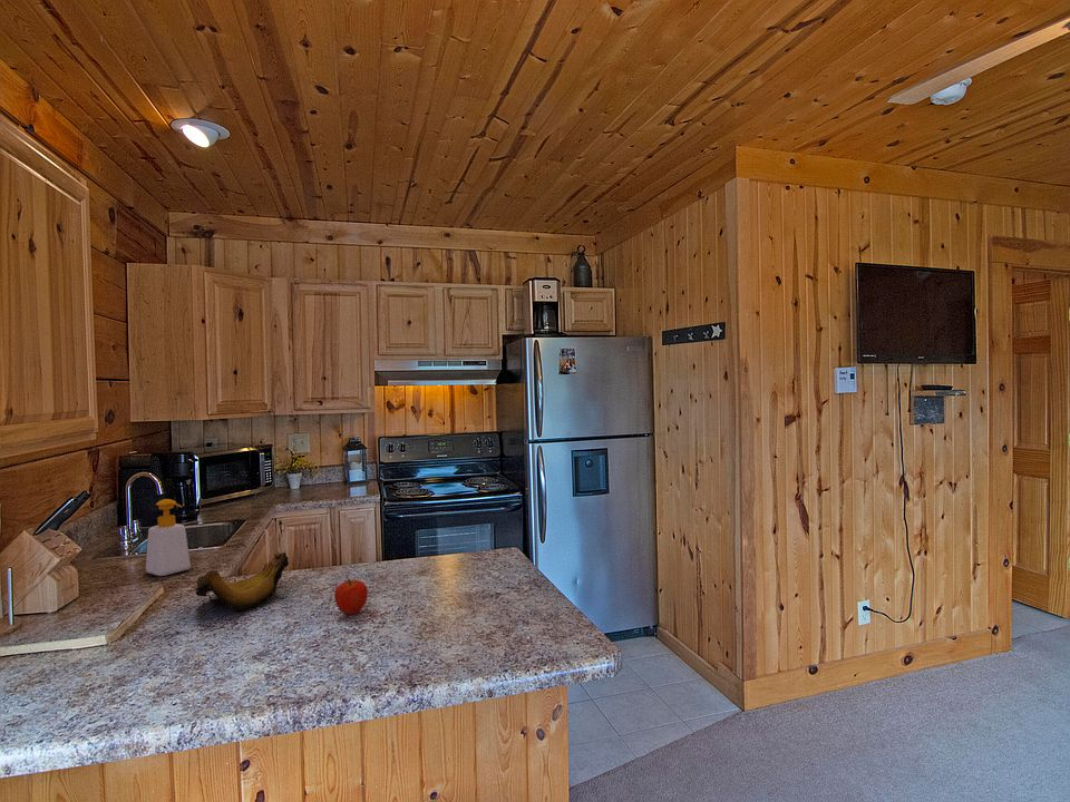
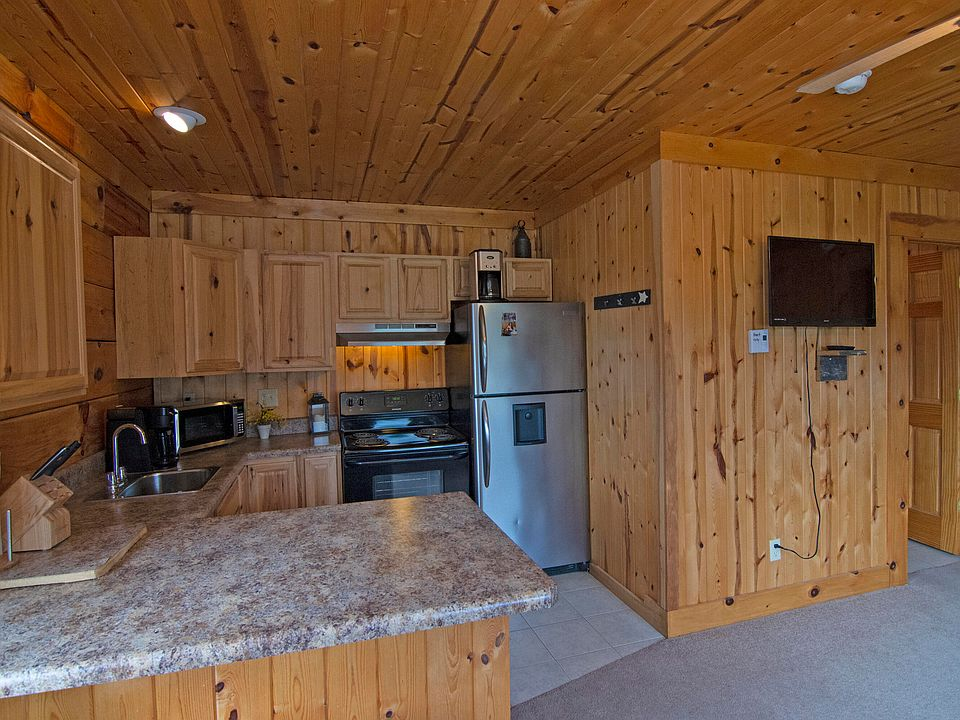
- soap bottle [145,498,192,577]
- fruit [333,578,369,615]
- banana bunch [194,551,290,609]
